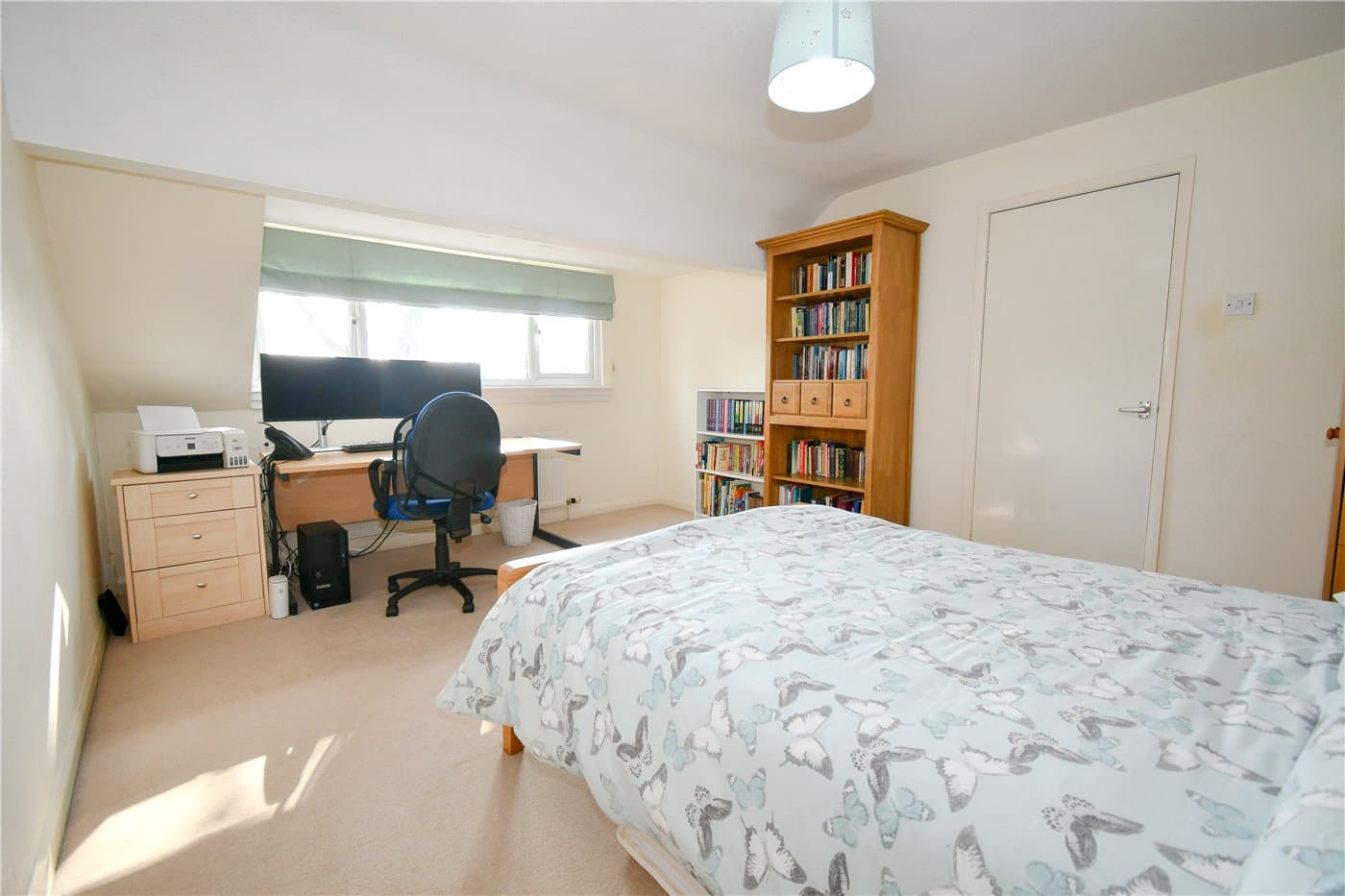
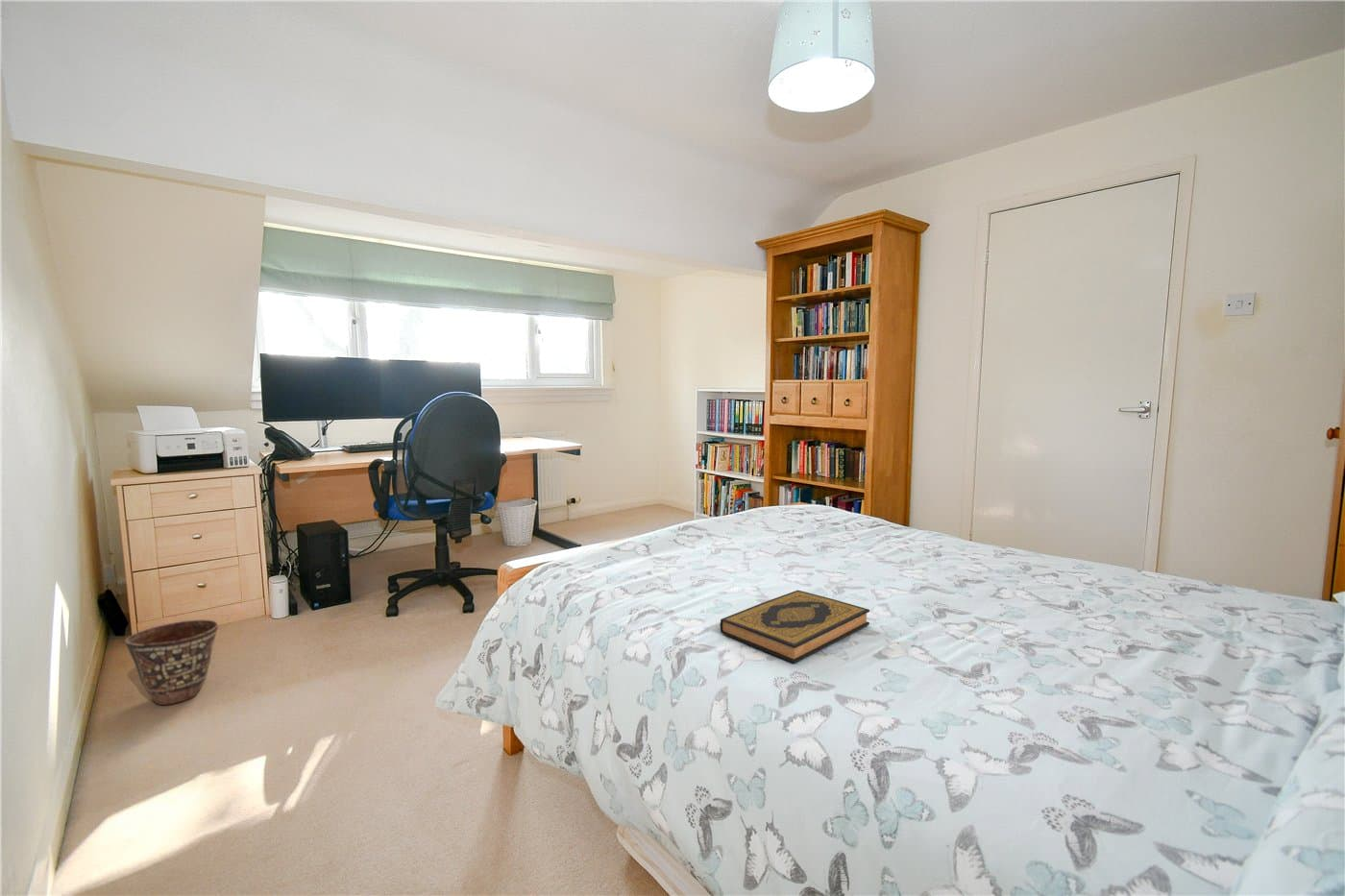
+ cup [124,619,219,706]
+ hardback book [719,589,870,664]
